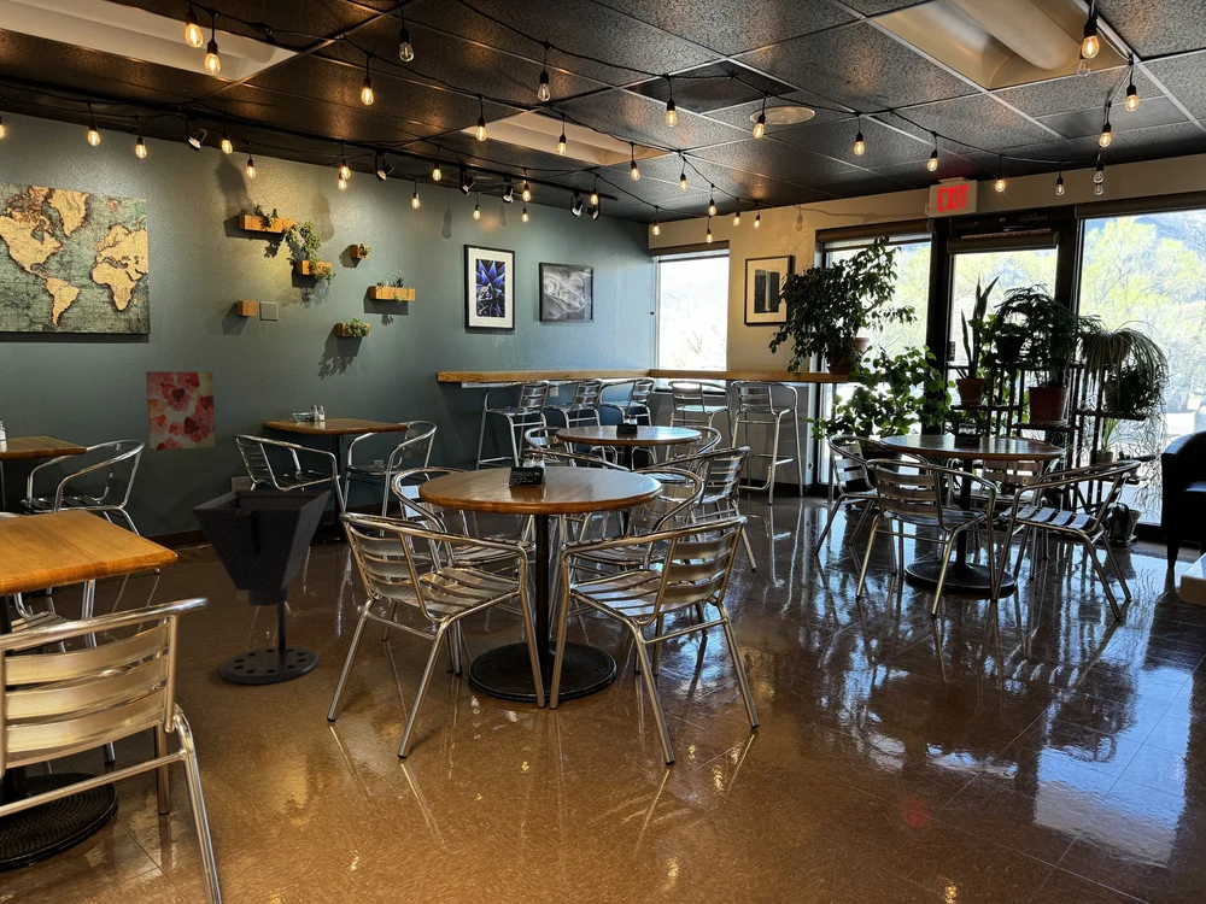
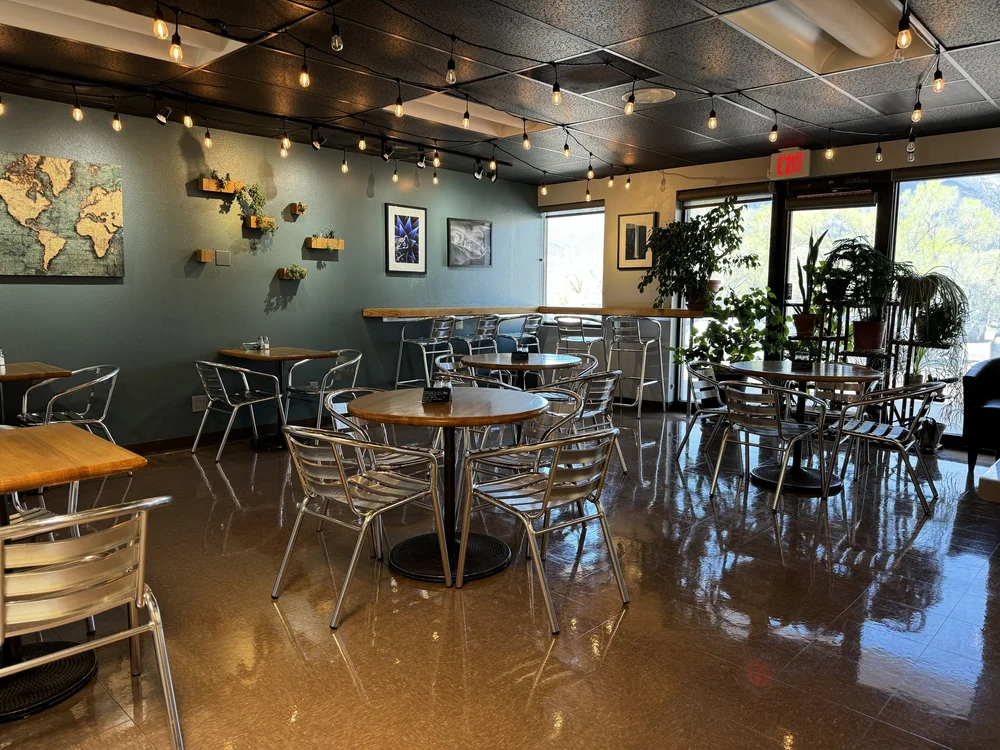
- wall art [145,371,216,452]
- umbrella stand [189,488,333,686]
